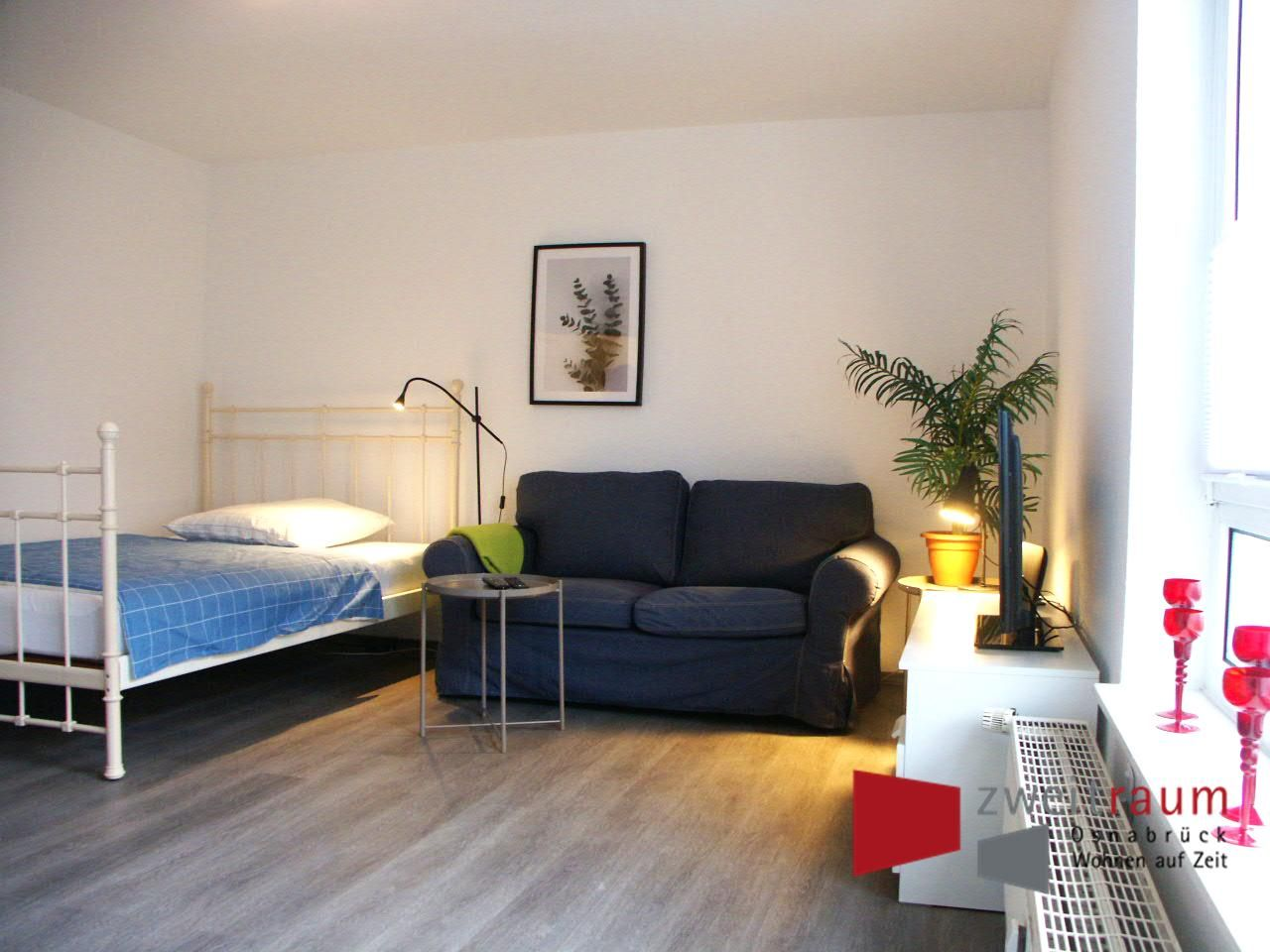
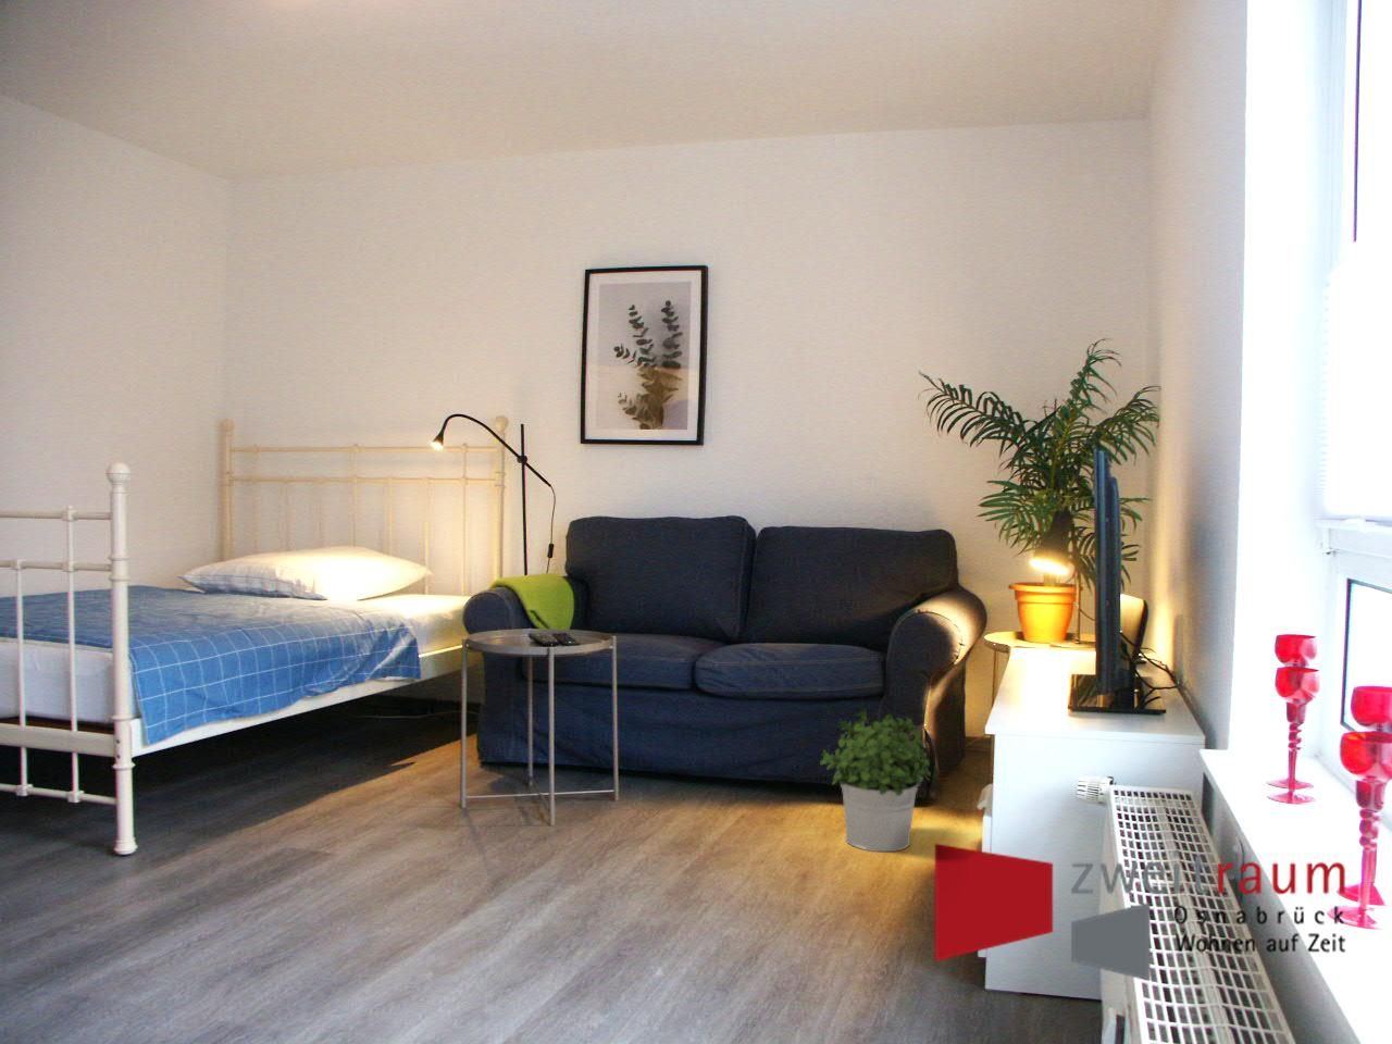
+ potted plant [819,708,932,852]
